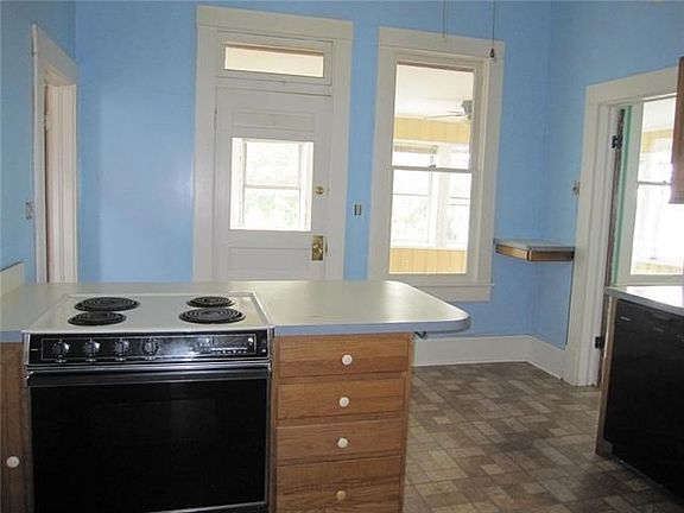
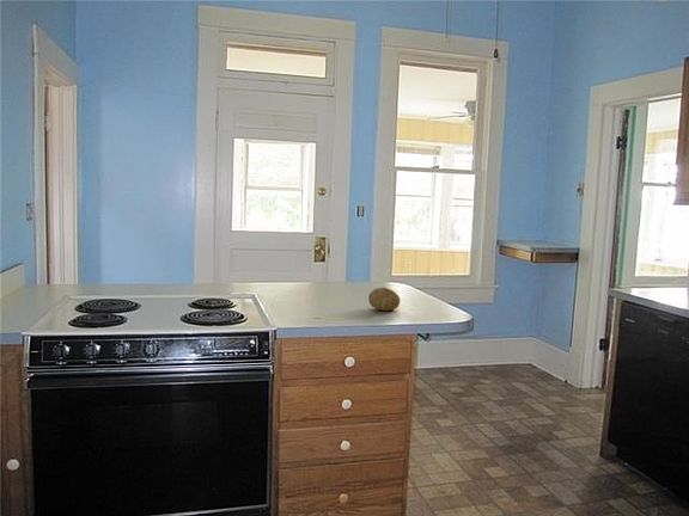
+ fruit [367,287,401,312]
